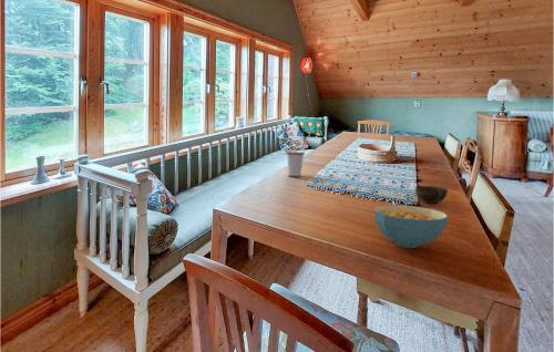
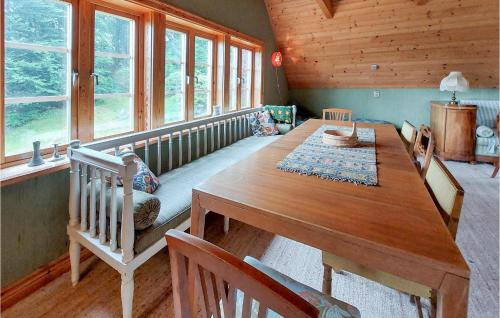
- cereal bowl [373,204,449,249]
- cup [414,185,449,205]
- cup [284,145,306,177]
